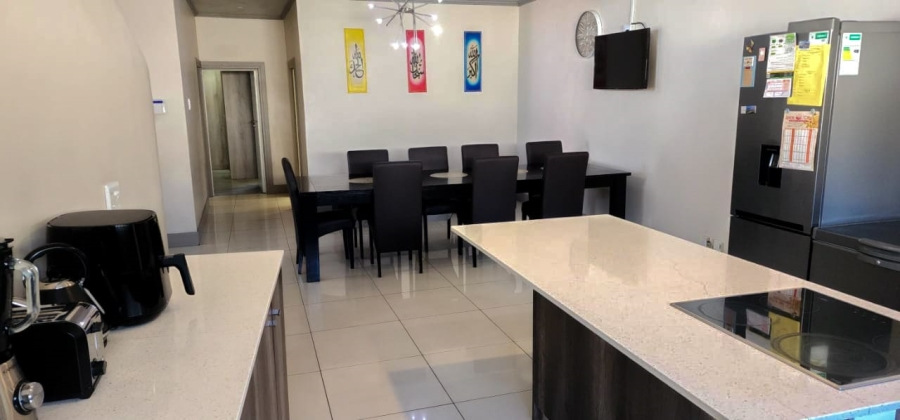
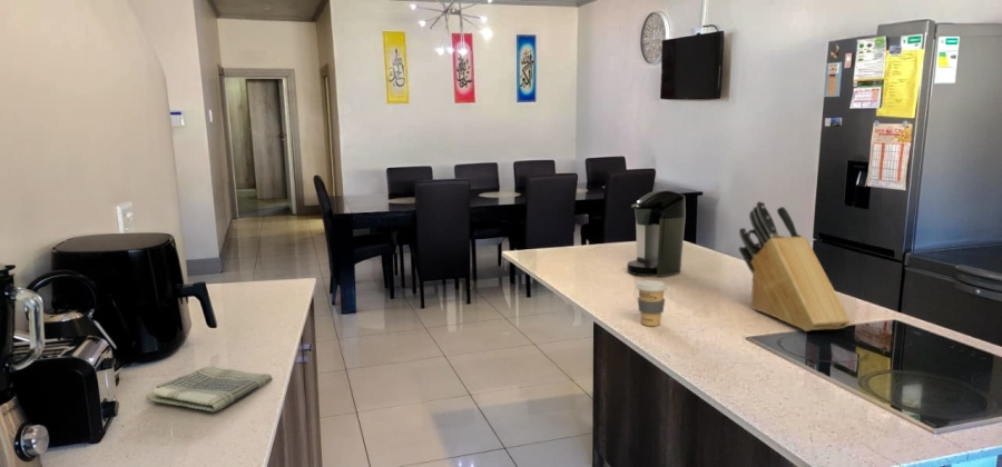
+ dish towel [145,365,274,413]
+ coffee cup [635,279,668,327]
+ coffee maker [626,189,687,278]
+ knife block [738,200,852,332]
